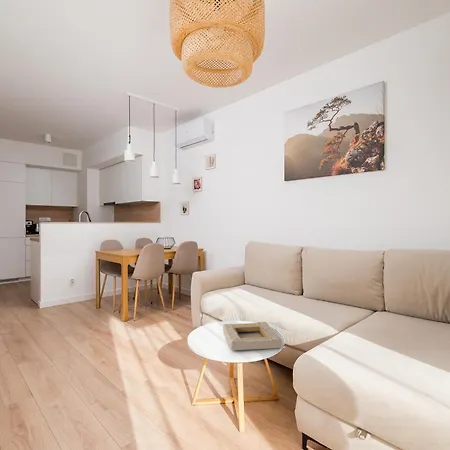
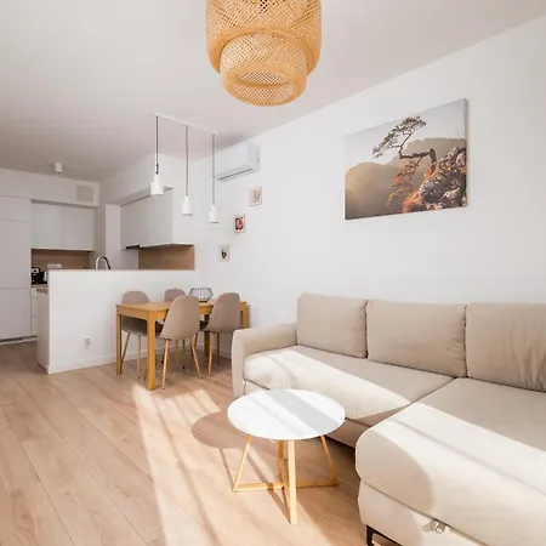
- book [222,321,283,351]
